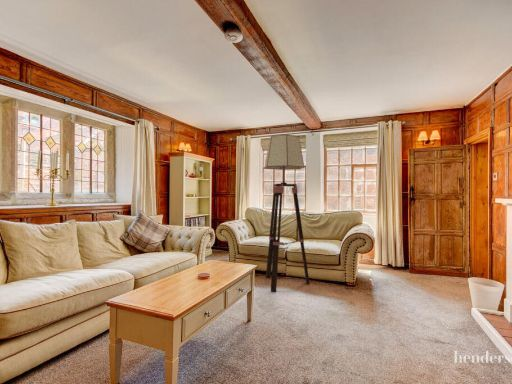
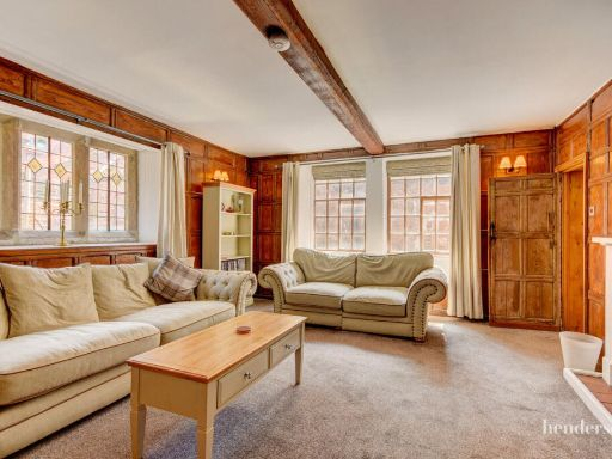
- floor lamp [263,133,311,293]
